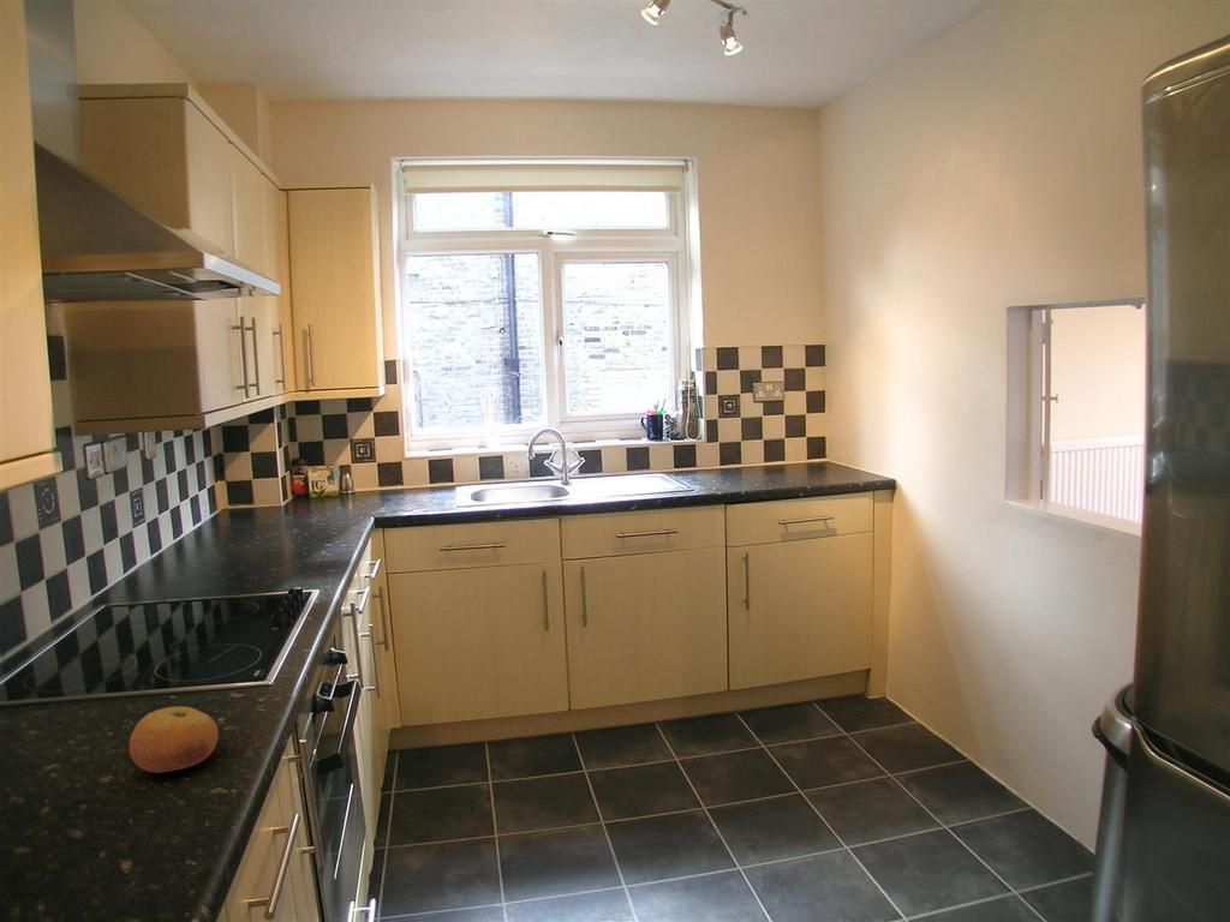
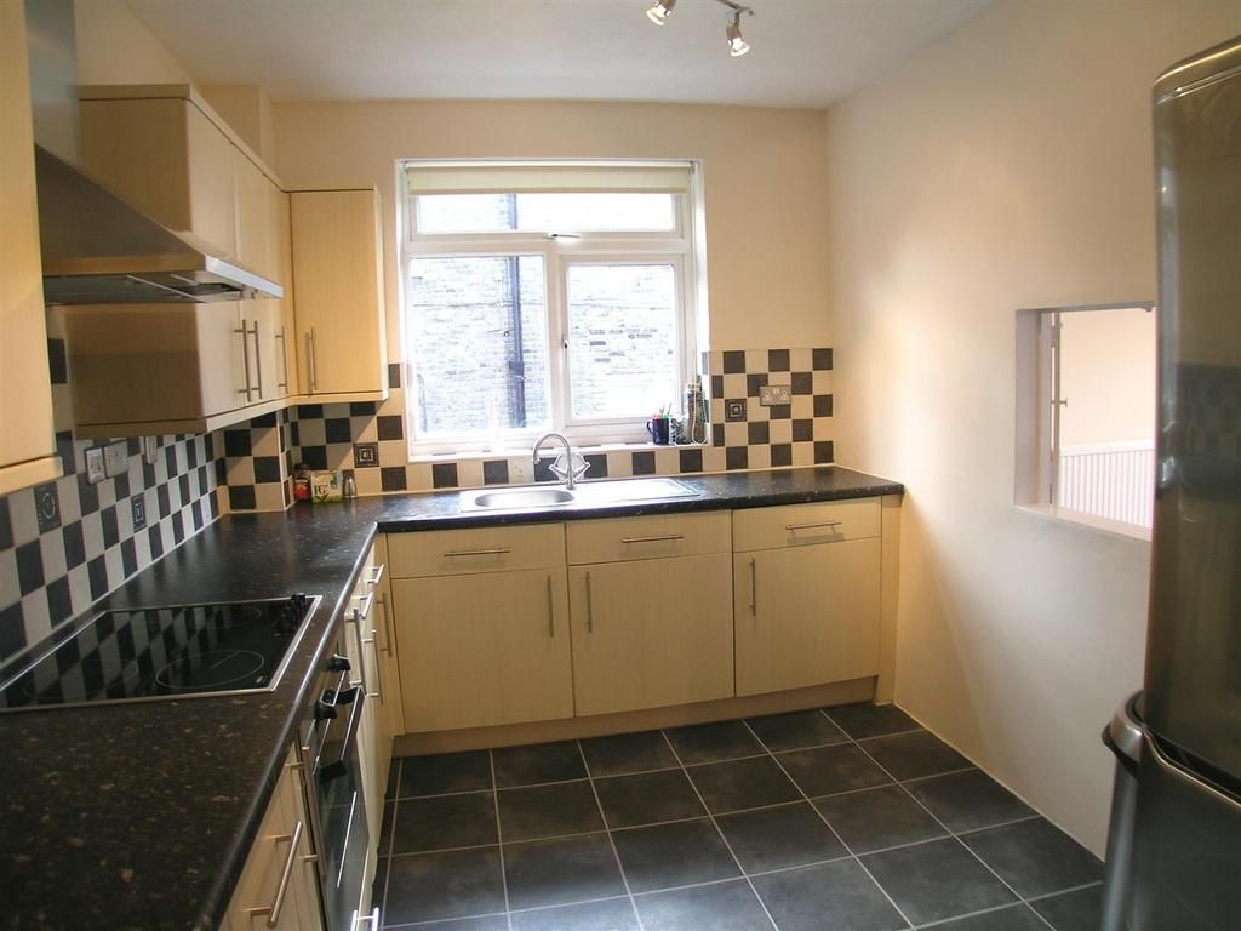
- fruit [129,706,220,774]
